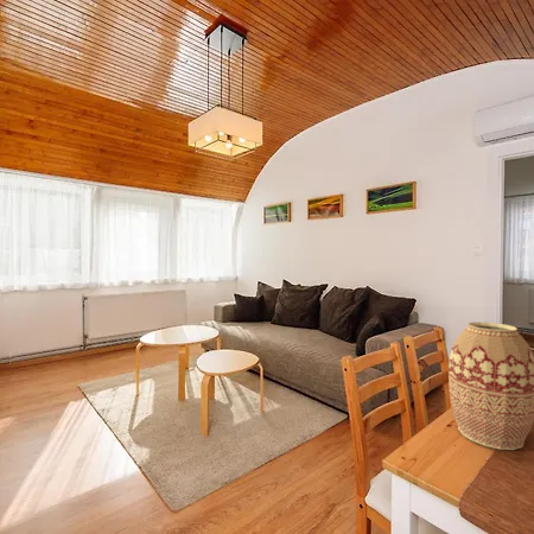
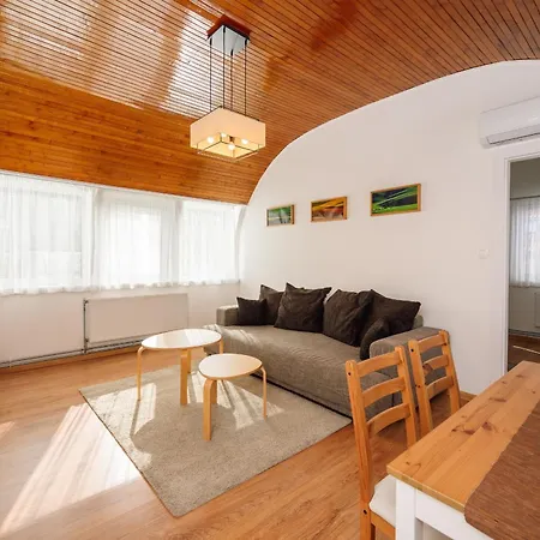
- vase [447,320,534,451]
